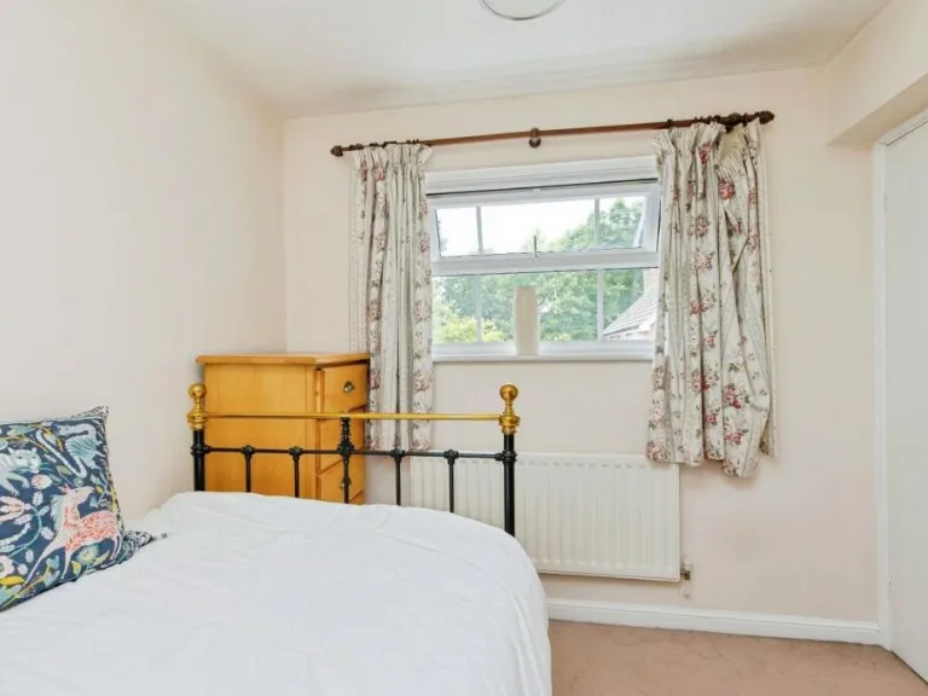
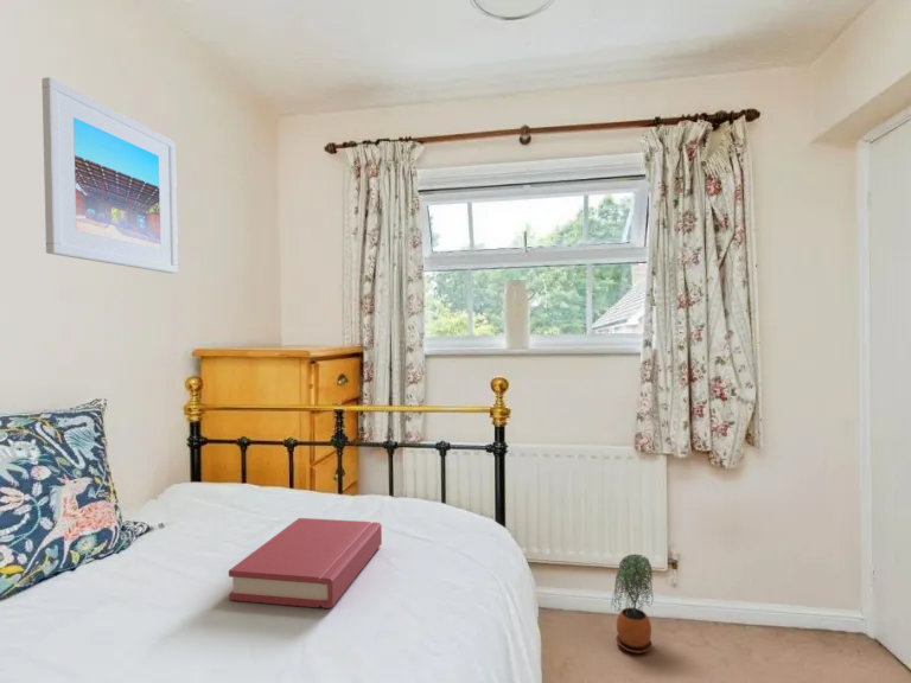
+ potted plant [610,553,655,655]
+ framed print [40,76,179,275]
+ hardback book [228,517,383,609]
